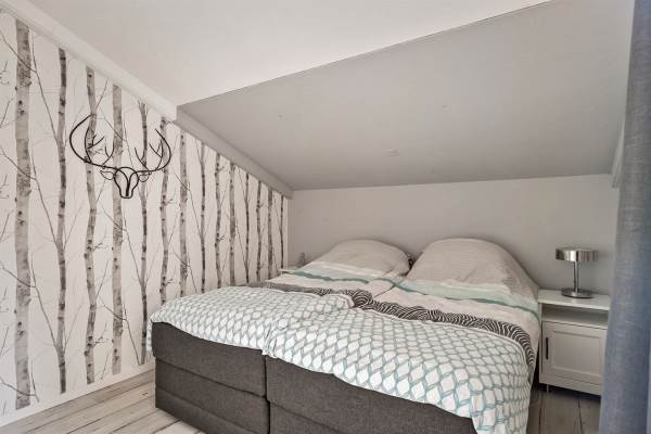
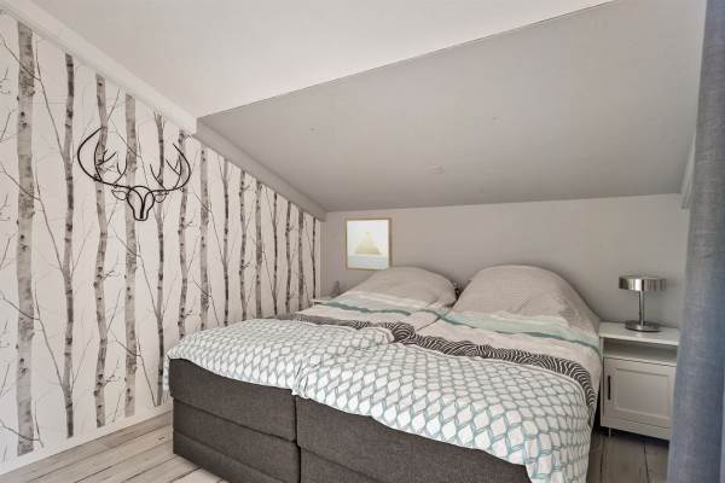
+ wall art [344,216,394,273]
